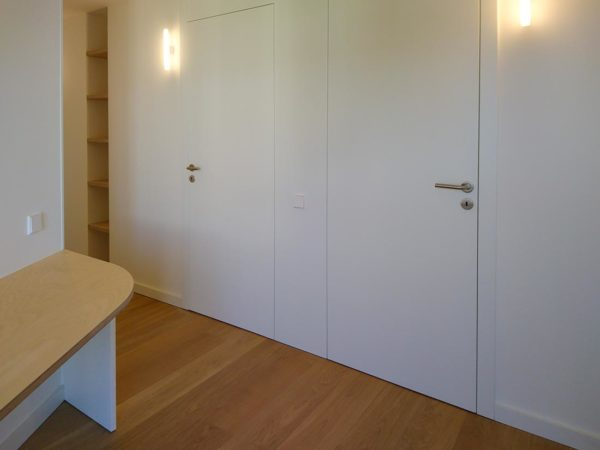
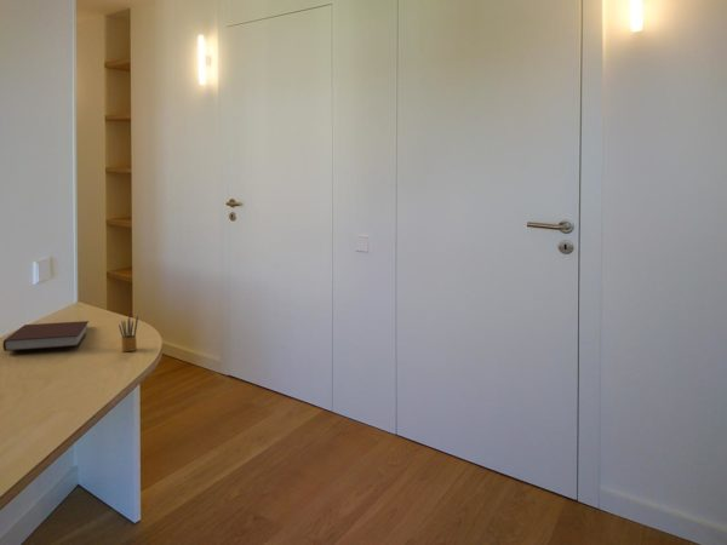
+ notebook [2,320,90,352]
+ pencil box [118,315,139,352]
